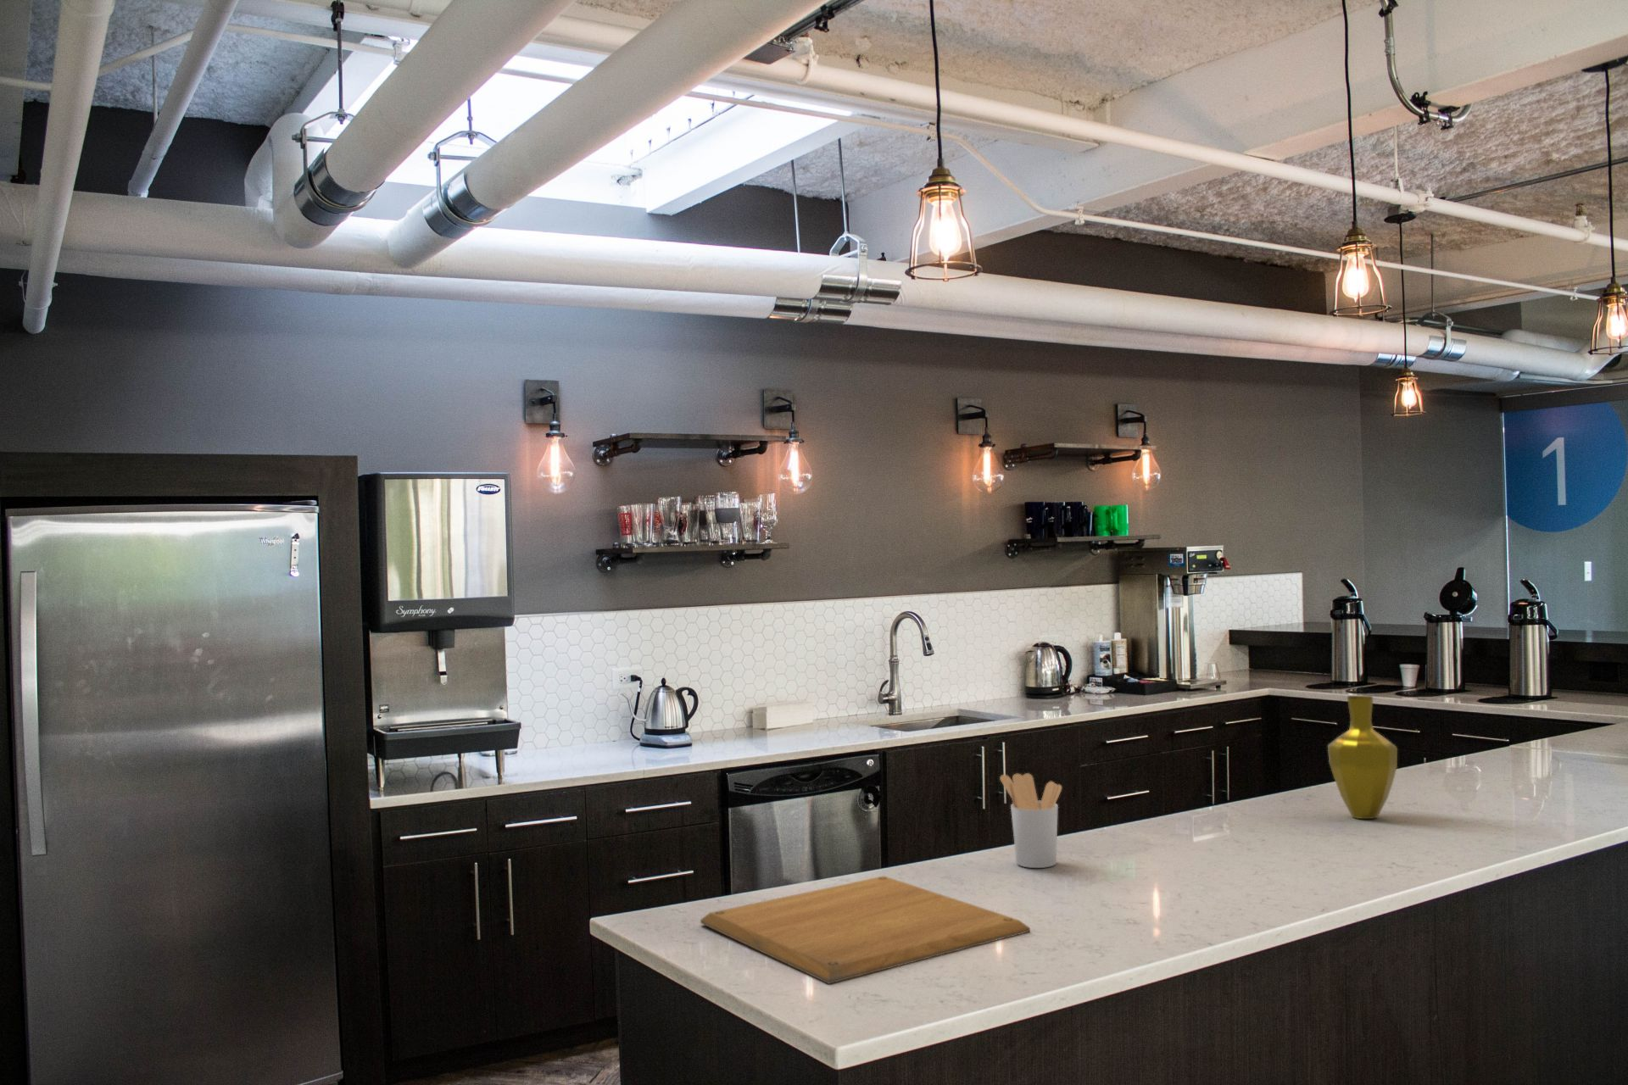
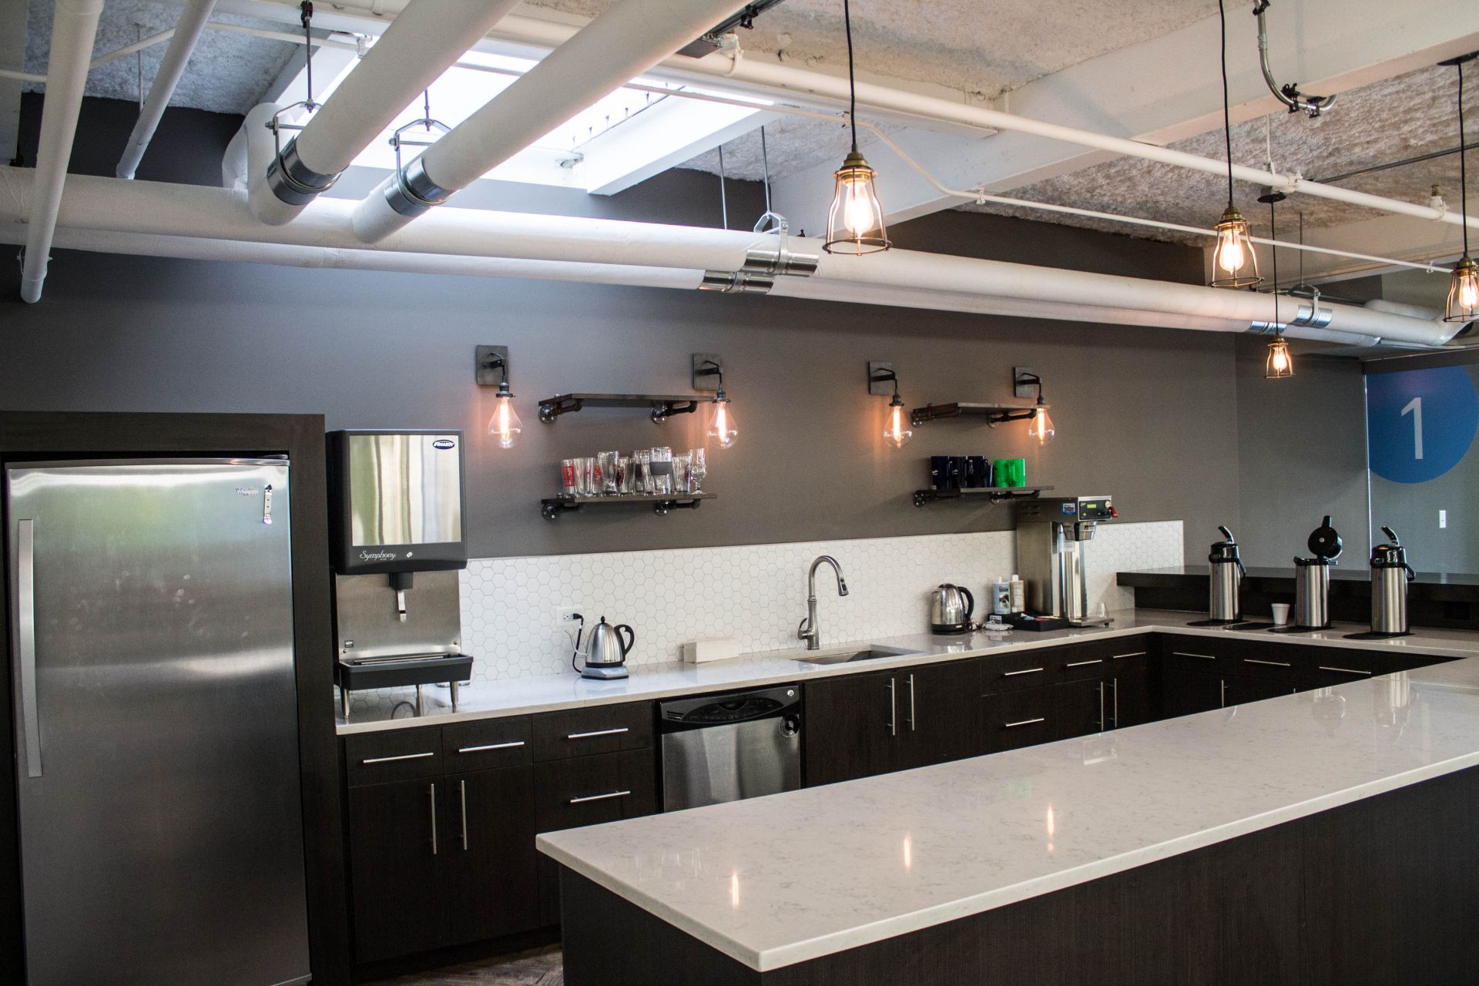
- utensil holder [999,773,1062,868]
- chopping board [699,874,1031,984]
- vase [1328,695,1398,820]
